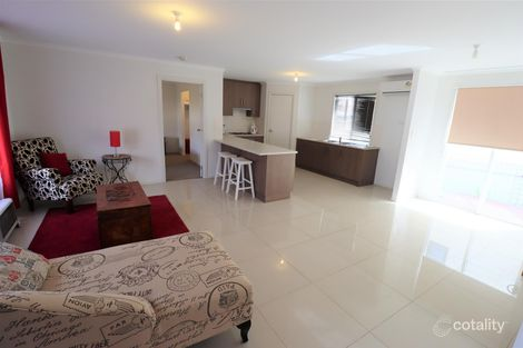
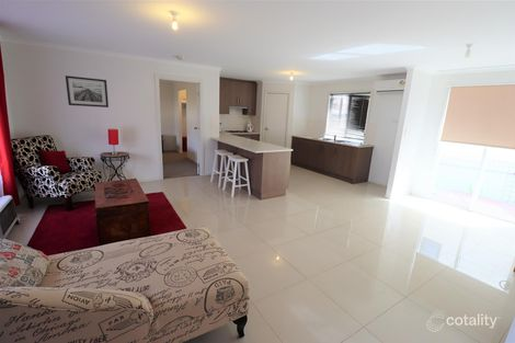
+ wall art [65,75,110,108]
